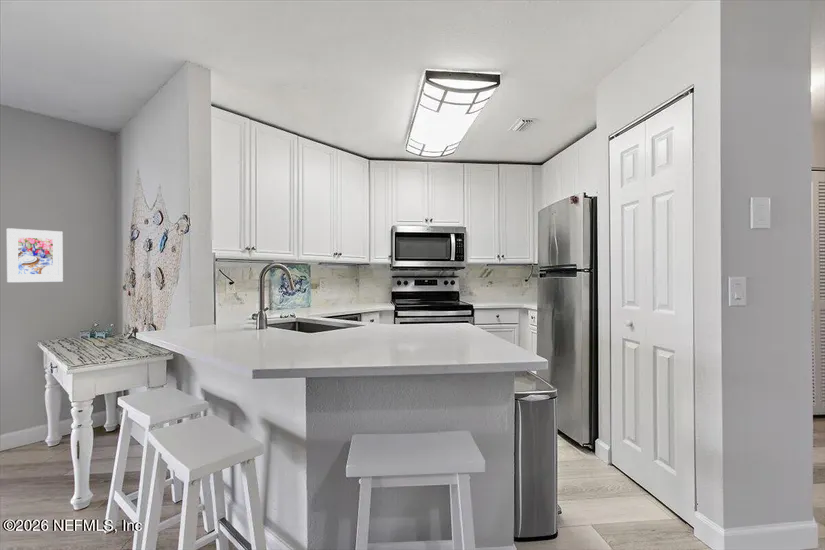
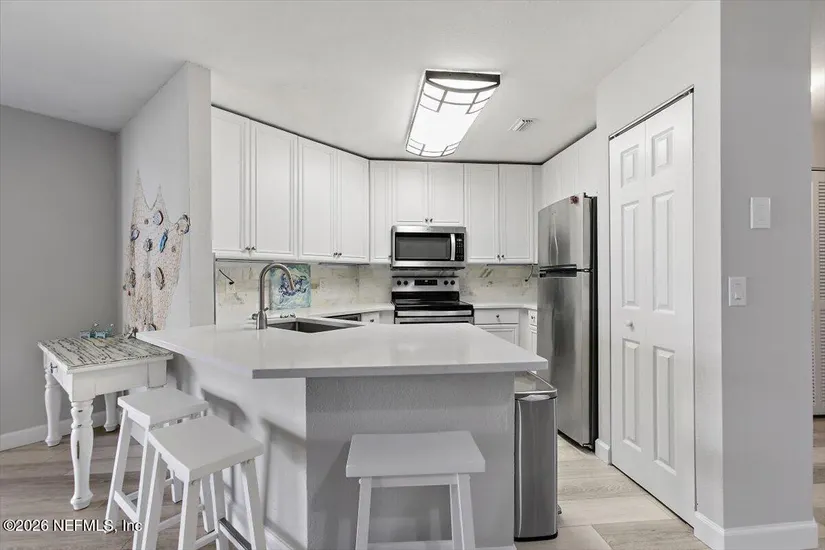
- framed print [6,227,64,283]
